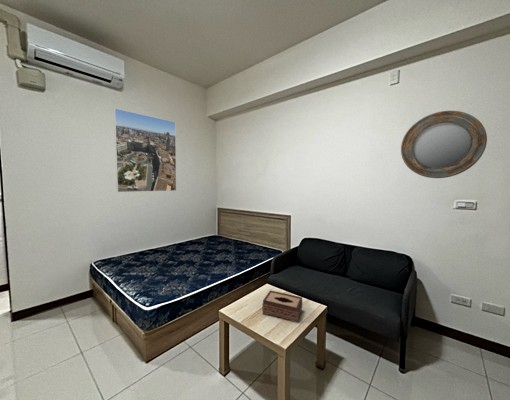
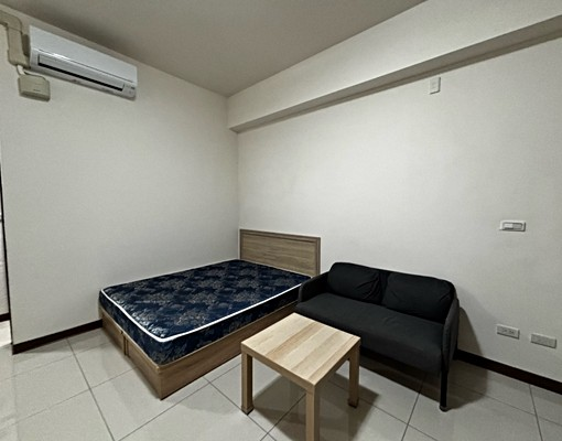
- home mirror [400,110,488,179]
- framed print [113,107,177,193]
- tissue box [261,289,303,323]
